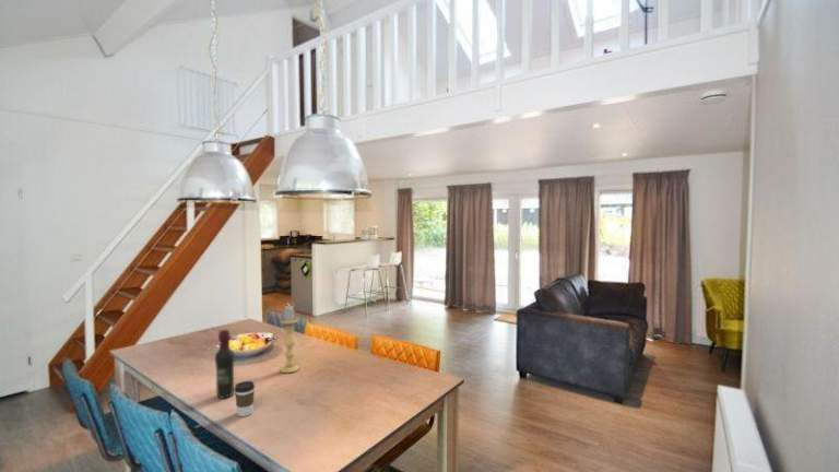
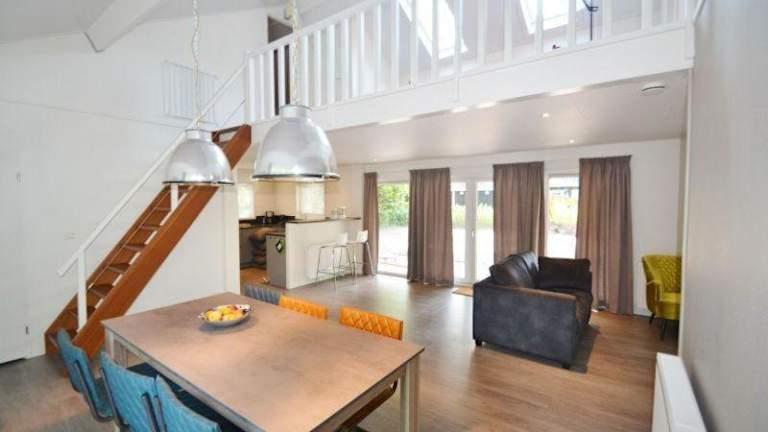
- wine bottle [214,329,236,400]
- coffee cup [234,380,256,417]
- candle holder [280,304,300,374]
